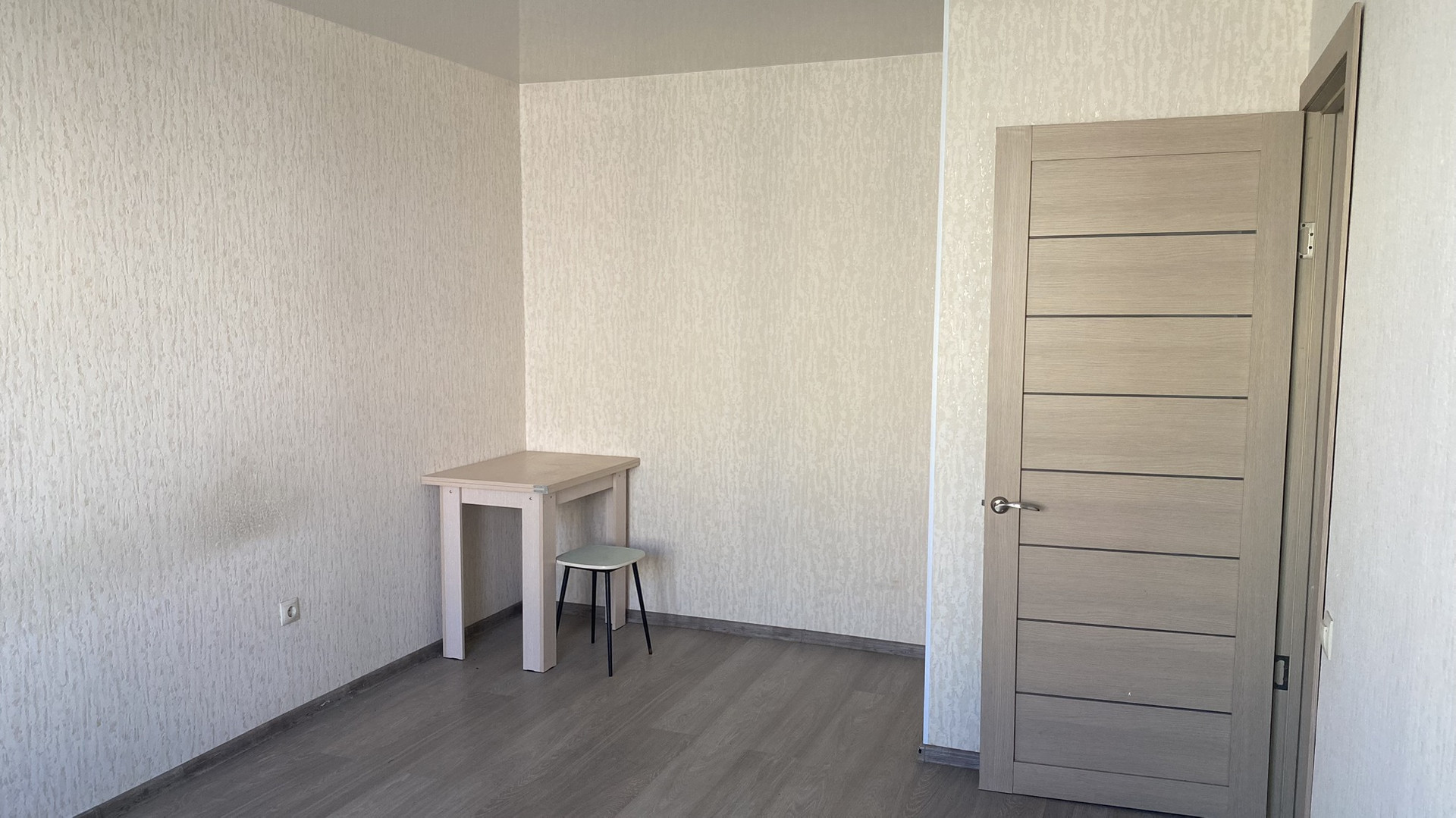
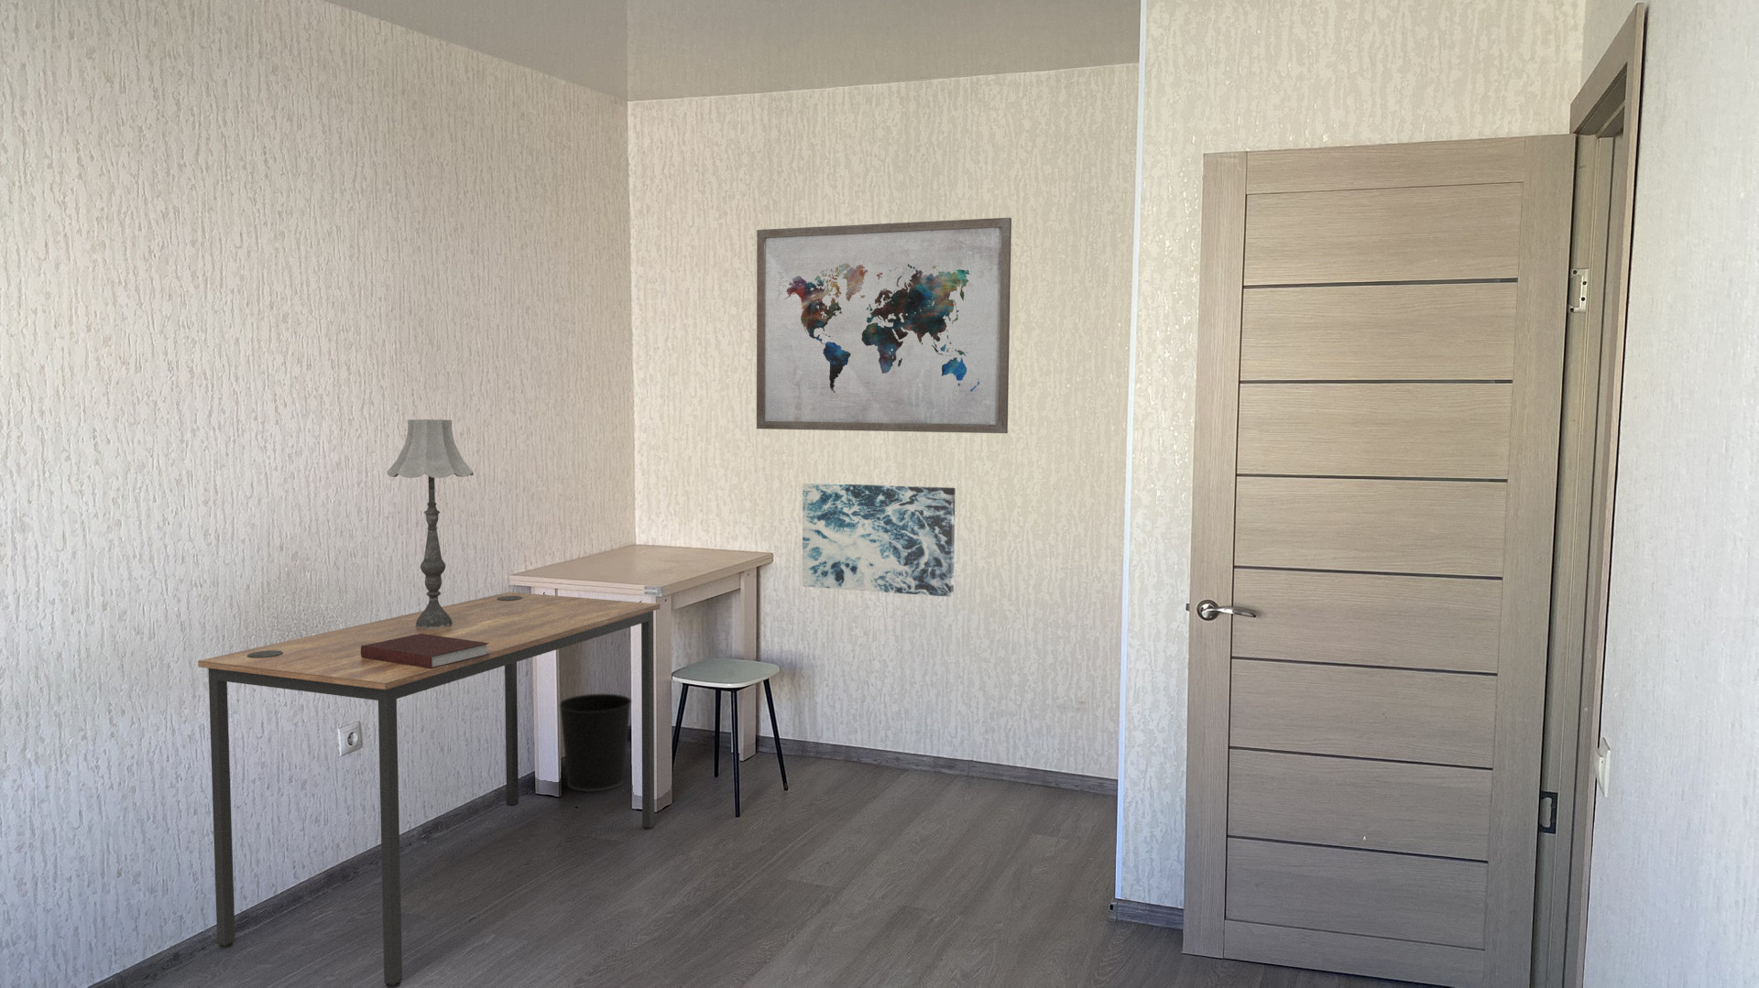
+ wall art [756,217,1012,434]
+ table lamp [385,418,475,628]
+ wall art [802,482,957,598]
+ wastebasket [559,693,632,794]
+ notebook [361,634,489,668]
+ desk [197,592,661,988]
